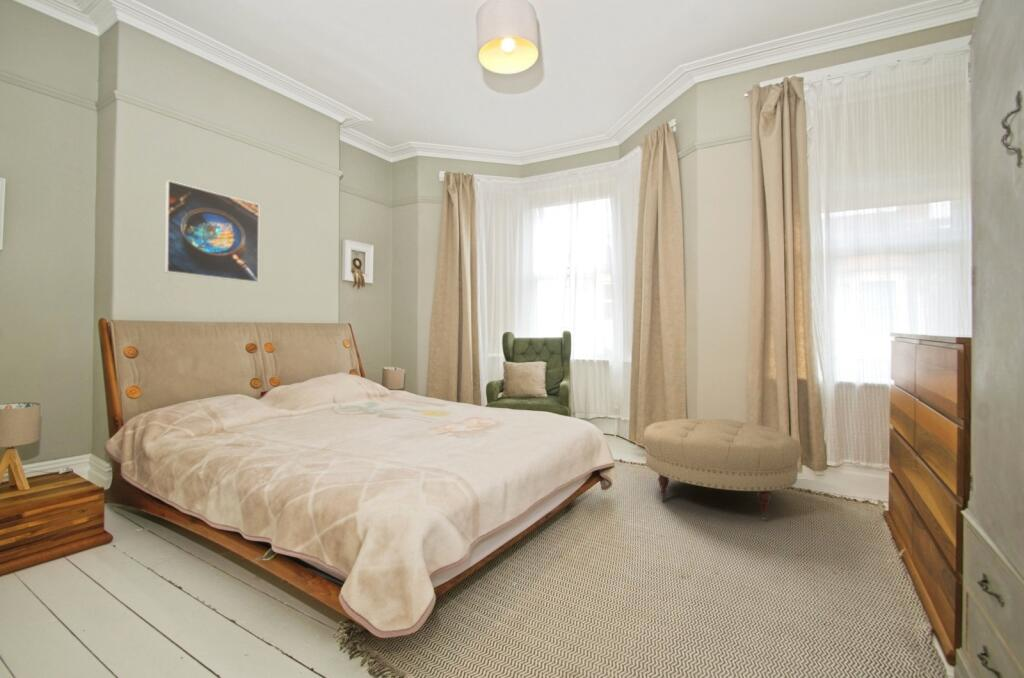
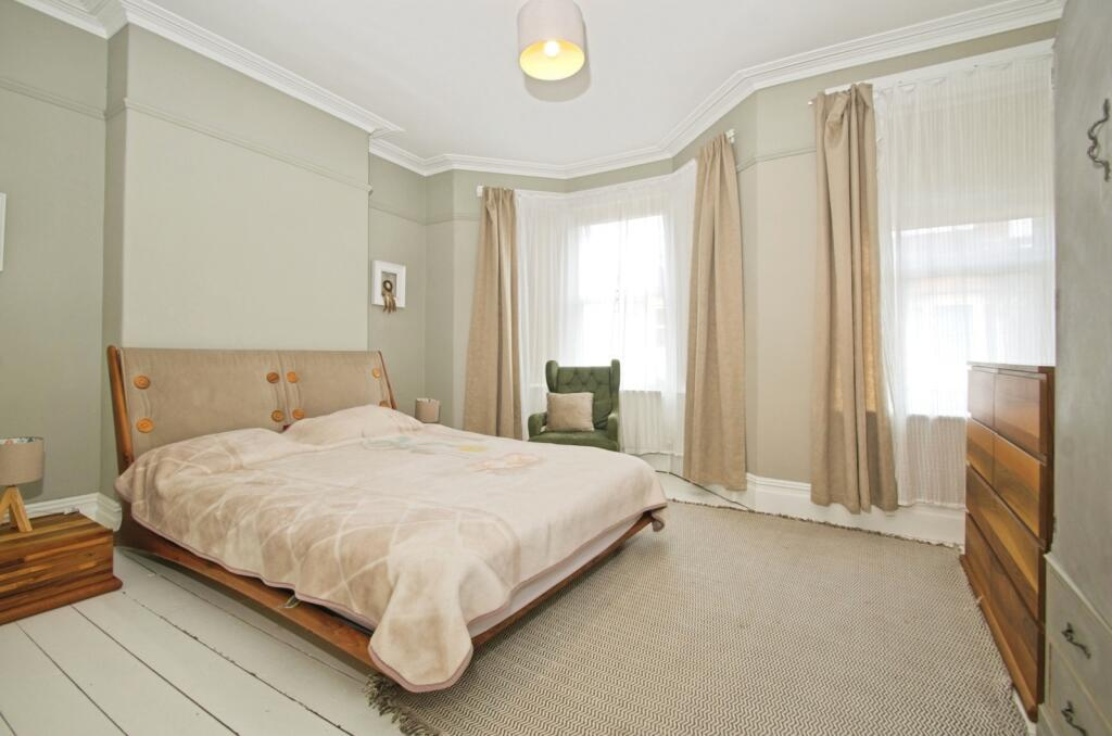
- ottoman [642,418,803,522]
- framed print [164,179,260,284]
